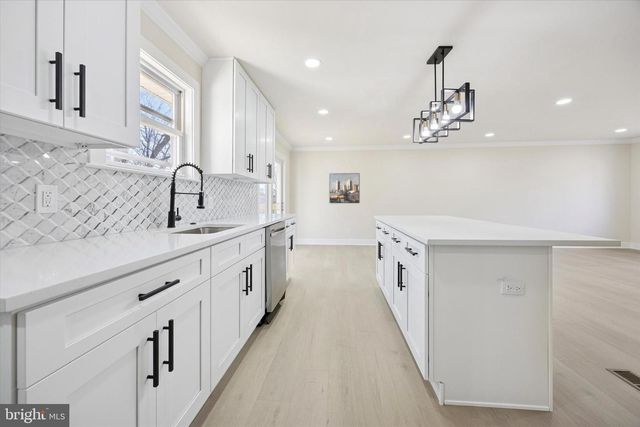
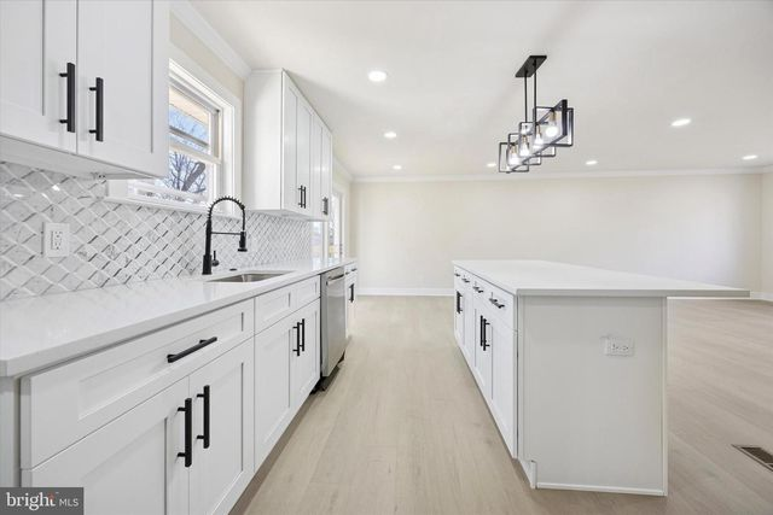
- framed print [328,172,361,204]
